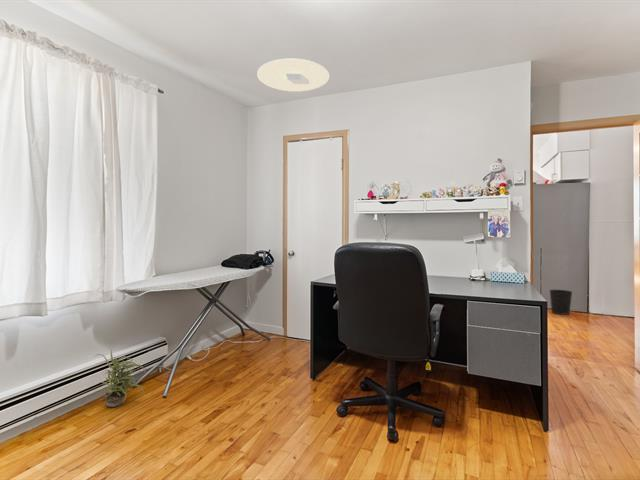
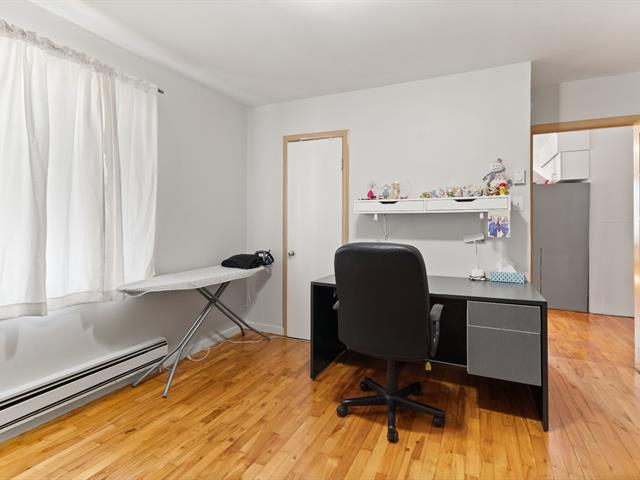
- ceiling light [256,58,330,93]
- potted plant [94,349,146,408]
- wastebasket [548,289,573,316]
